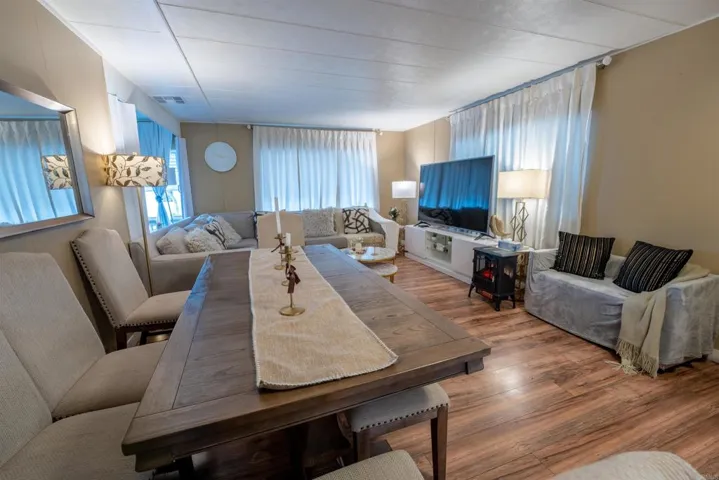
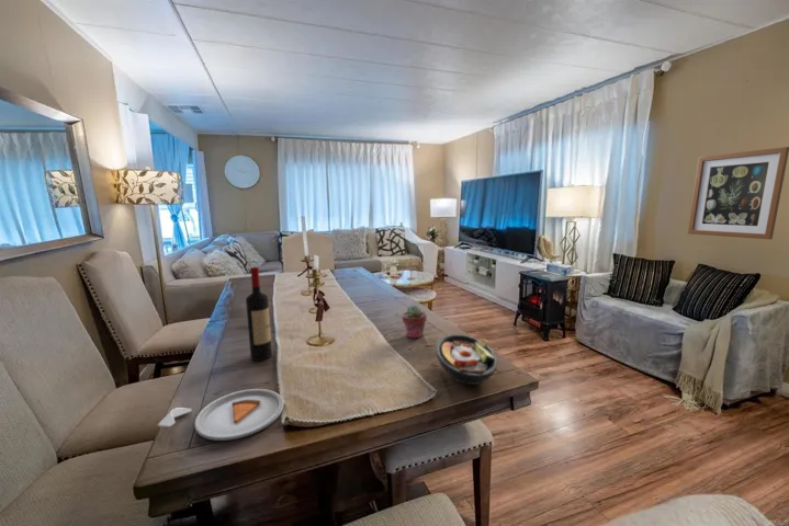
+ wine bottle [245,265,273,362]
+ wall art [687,146,789,240]
+ dinner plate [157,388,285,442]
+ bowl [435,333,498,386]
+ potted succulent [401,305,428,340]
